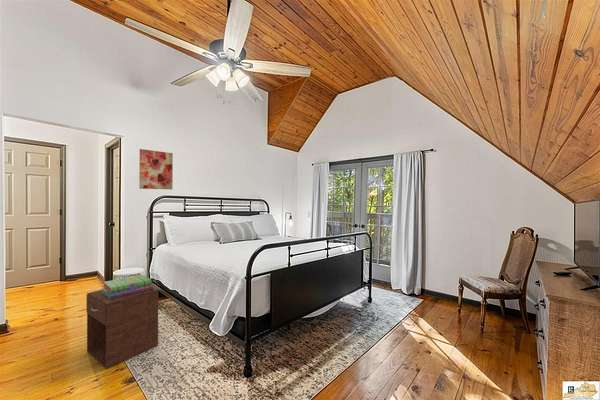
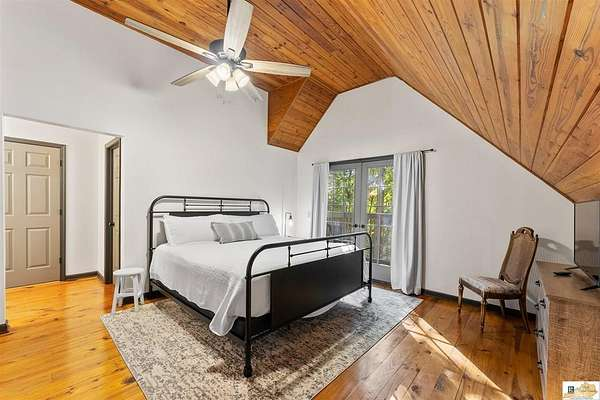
- nightstand [86,287,159,370]
- stack of books [101,274,154,299]
- wall art [138,148,174,191]
